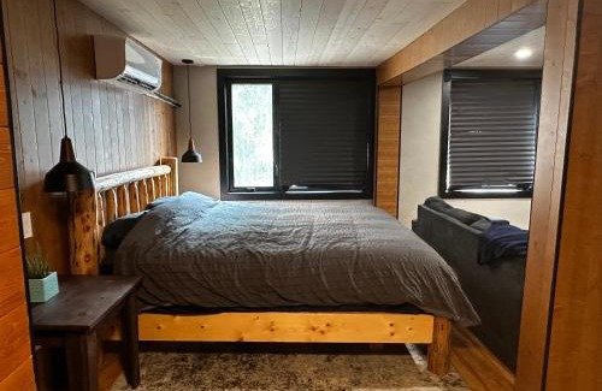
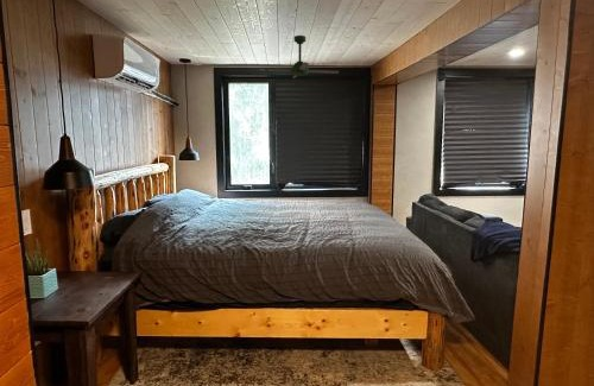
+ ceiling fan [259,34,340,80]
